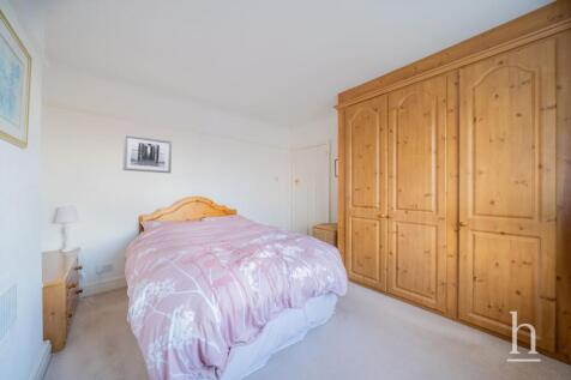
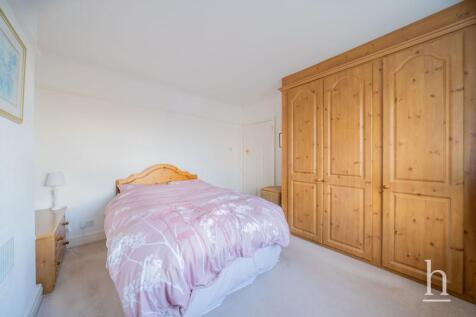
- wall art [121,133,173,174]
